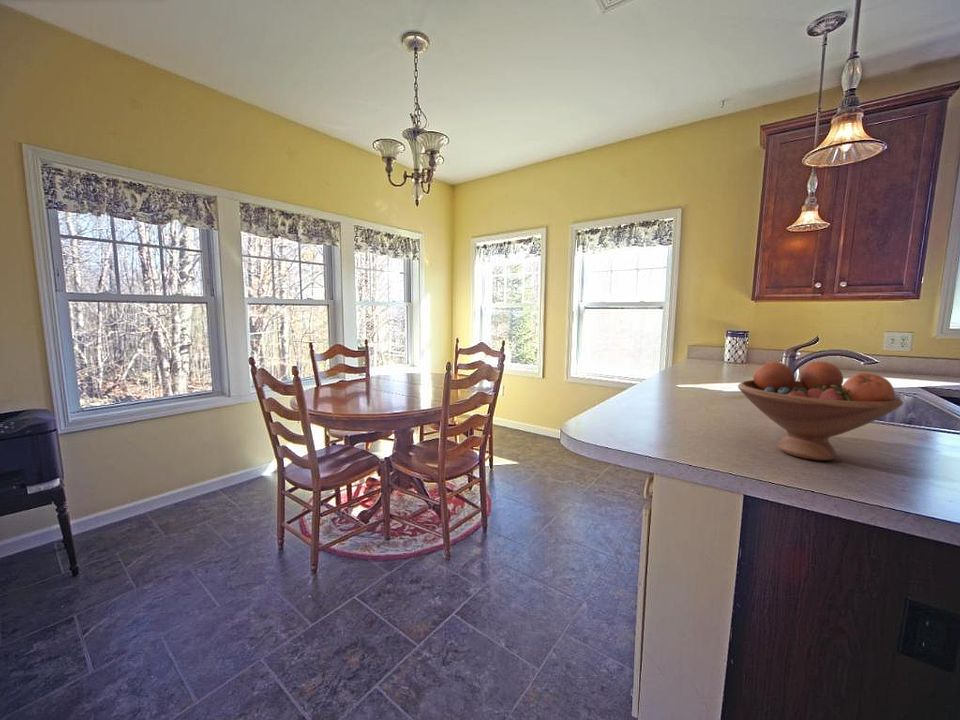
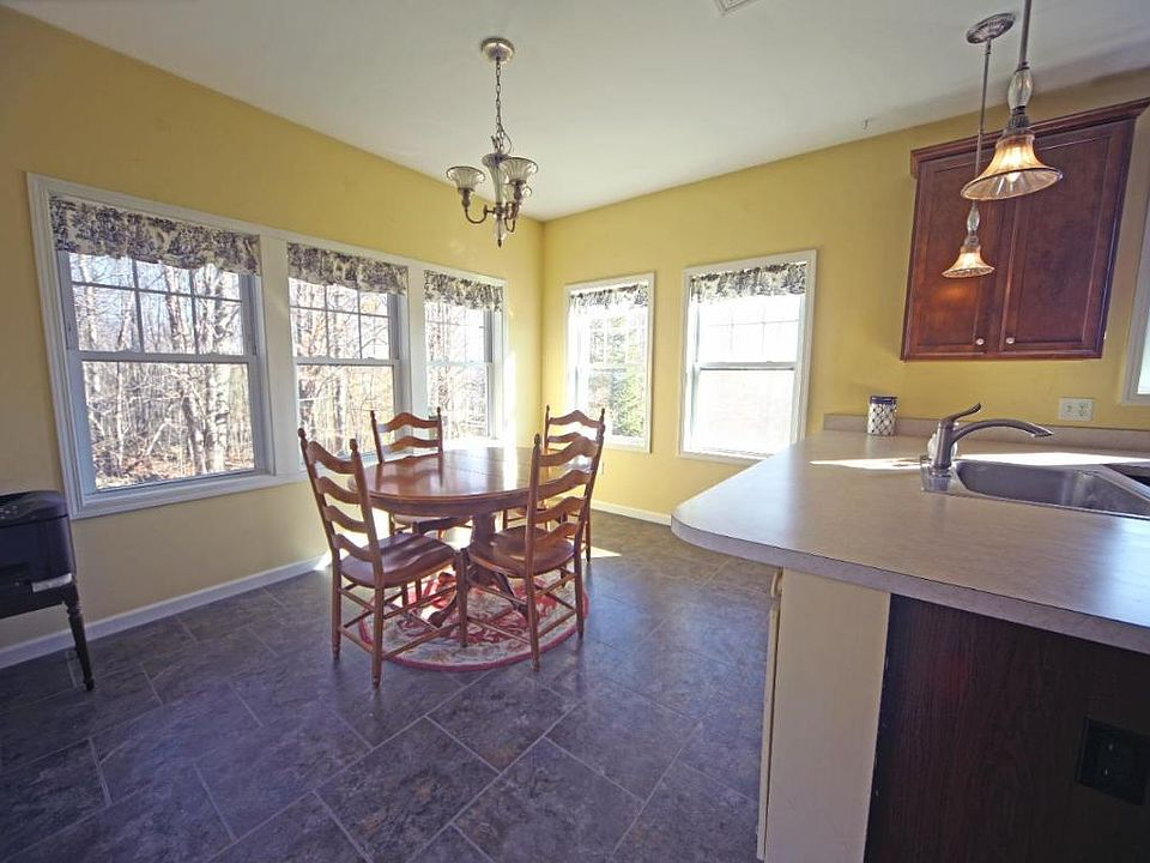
- fruit bowl [737,361,904,462]
